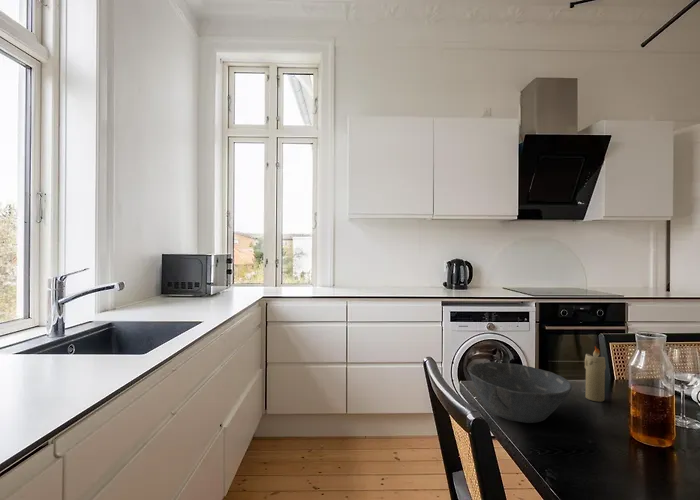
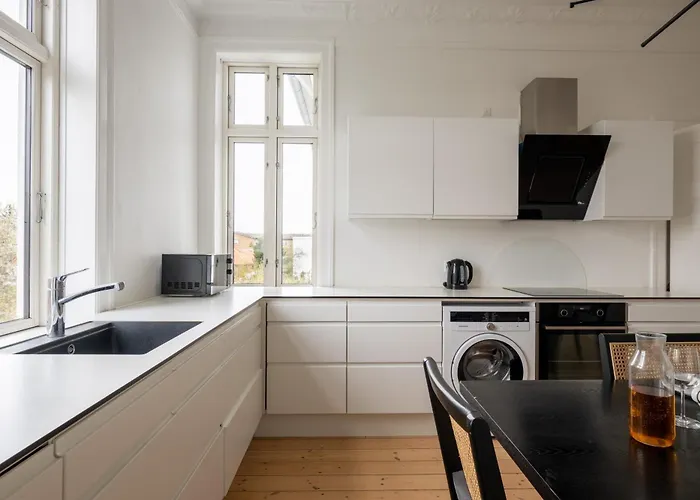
- candle [584,345,607,403]
- bowl [467,361,573,424]
